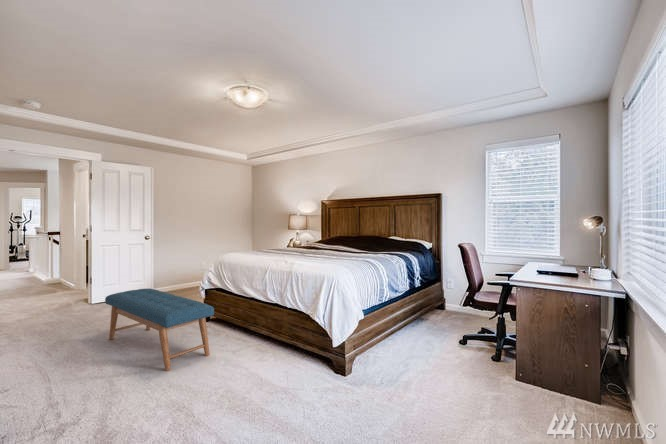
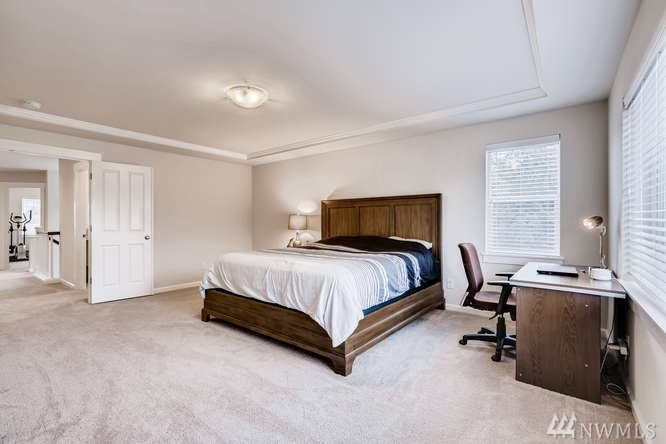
- bench [104,288,215,372]
